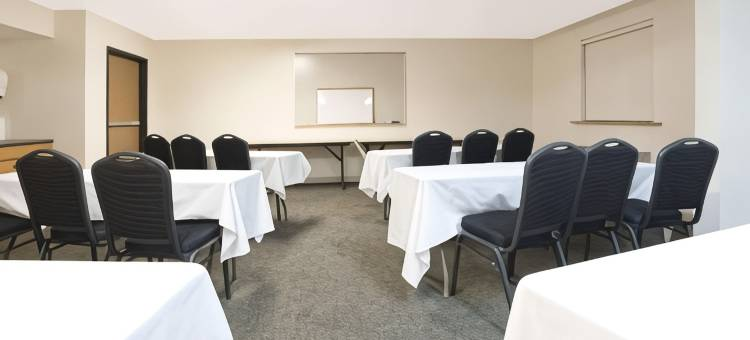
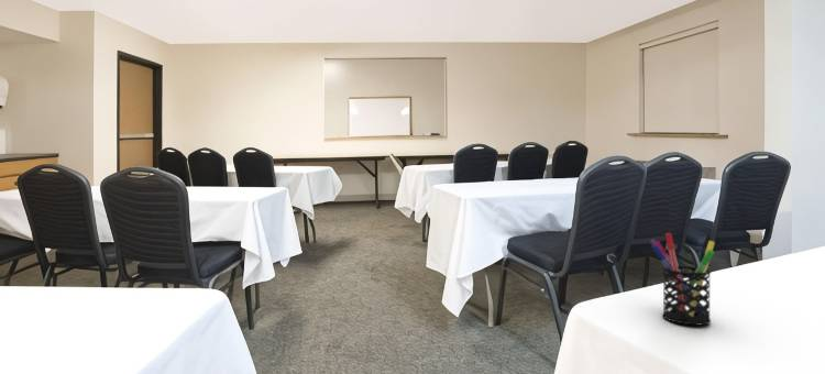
+ pen holder [649,232,716,327]
